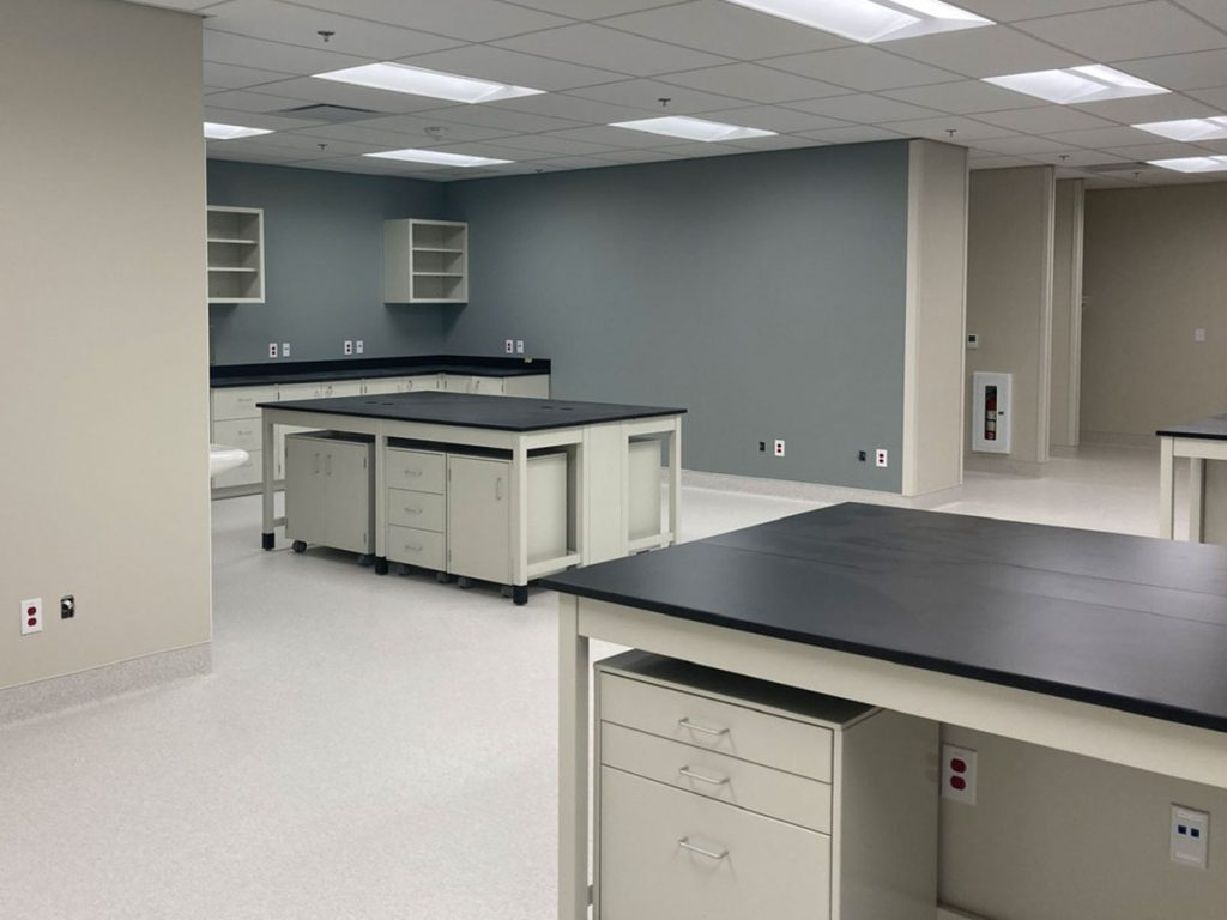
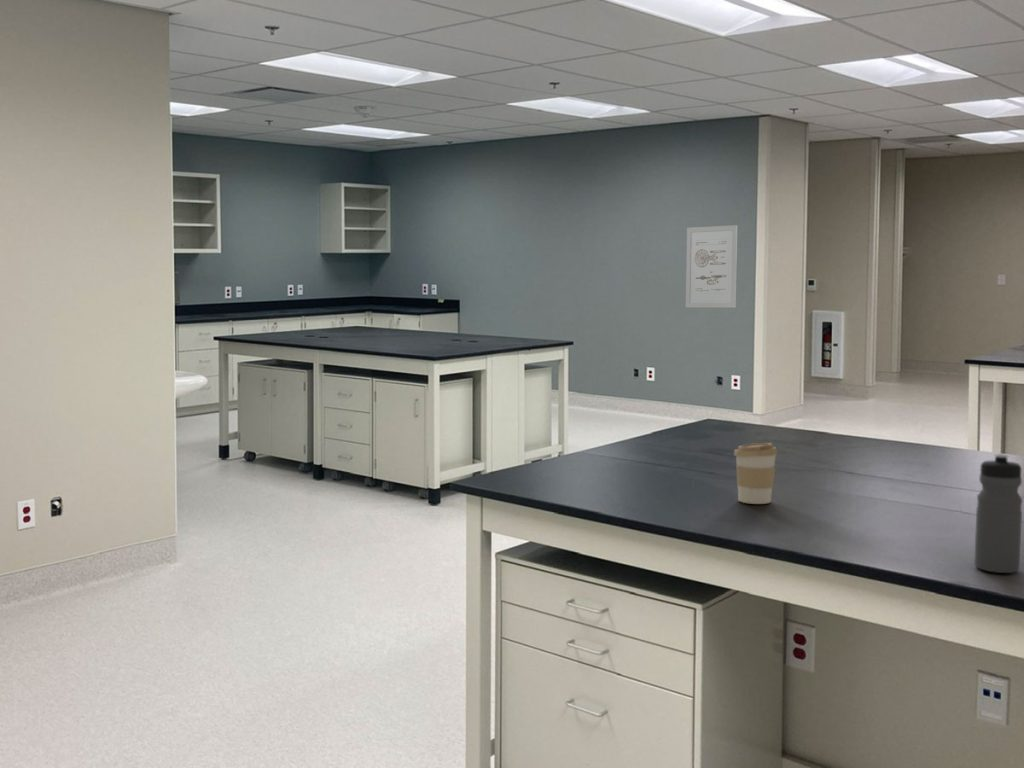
+ wall art [685,224,738,309]
+ water bottle [973,453,1023,574]
+ coffee cup [733,442,778,505]
